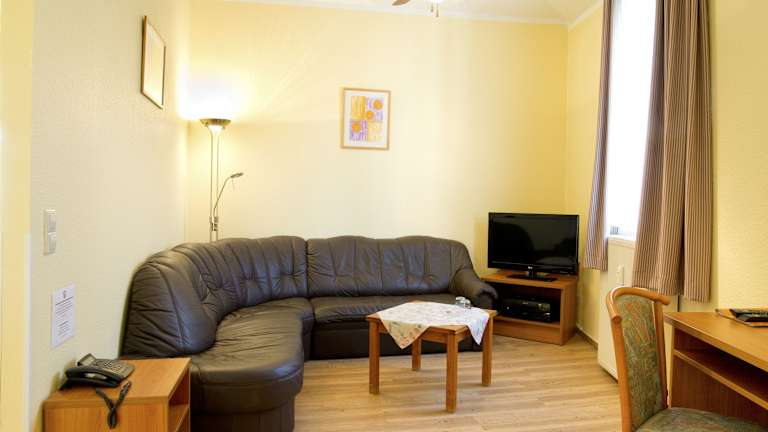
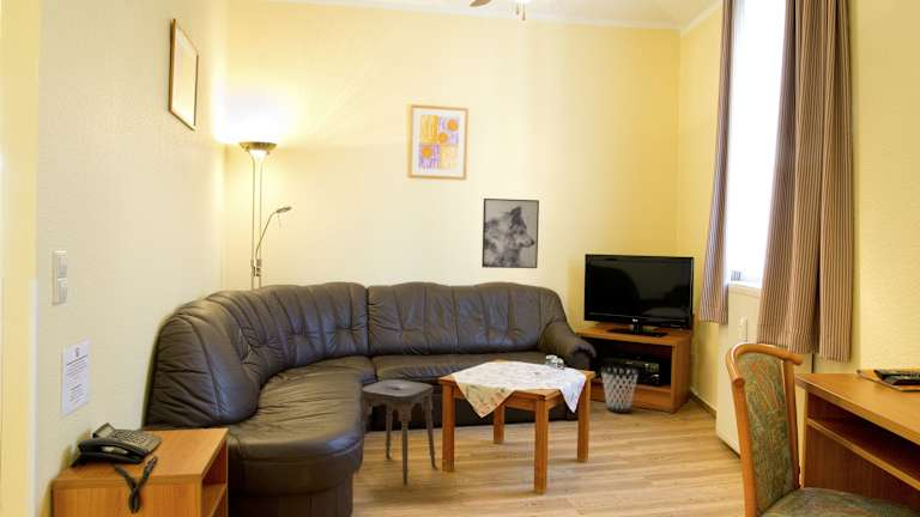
+ wall art [482,197,540,269]
+ wastebasket [600,364,640,414]
+ stool [355,378,437,486]
